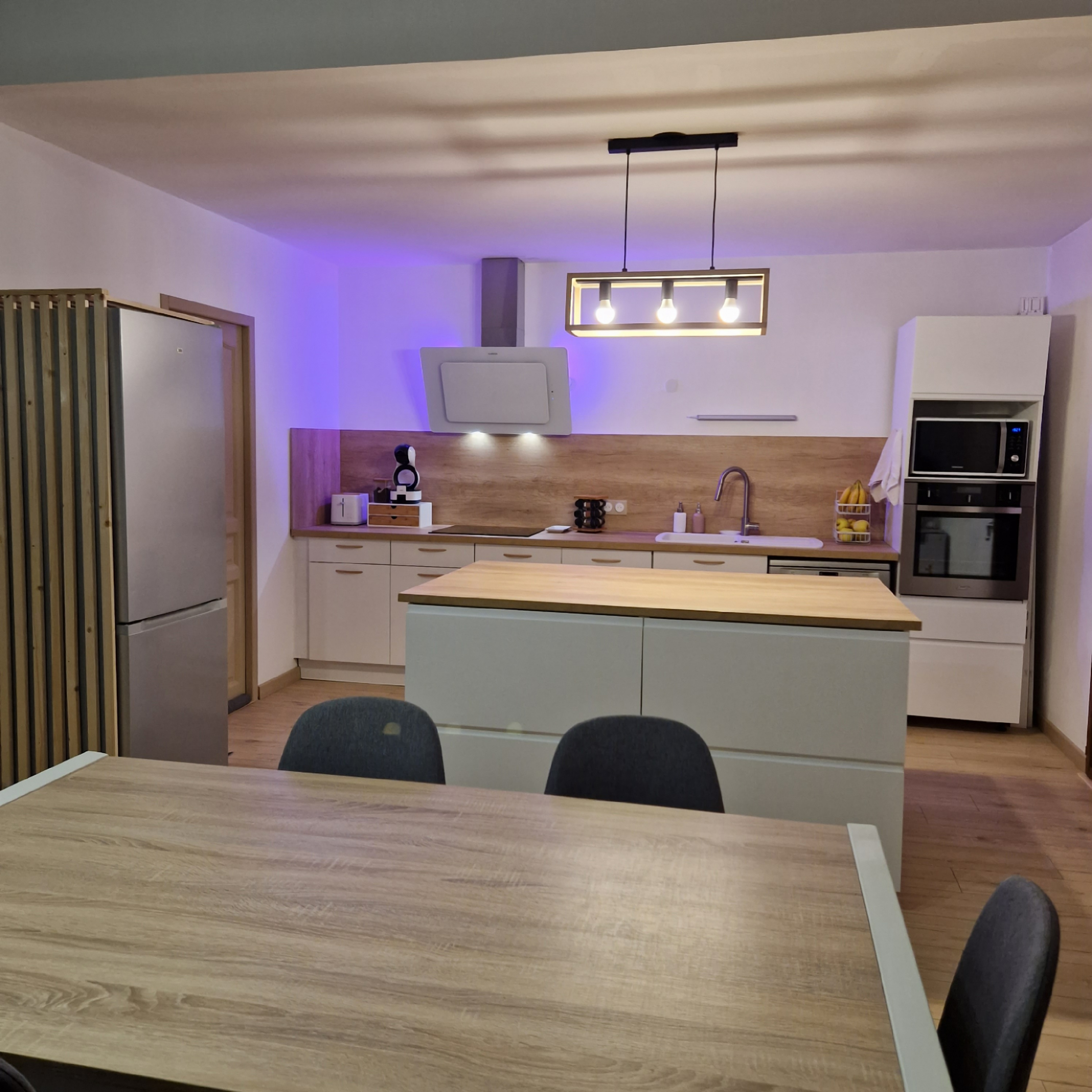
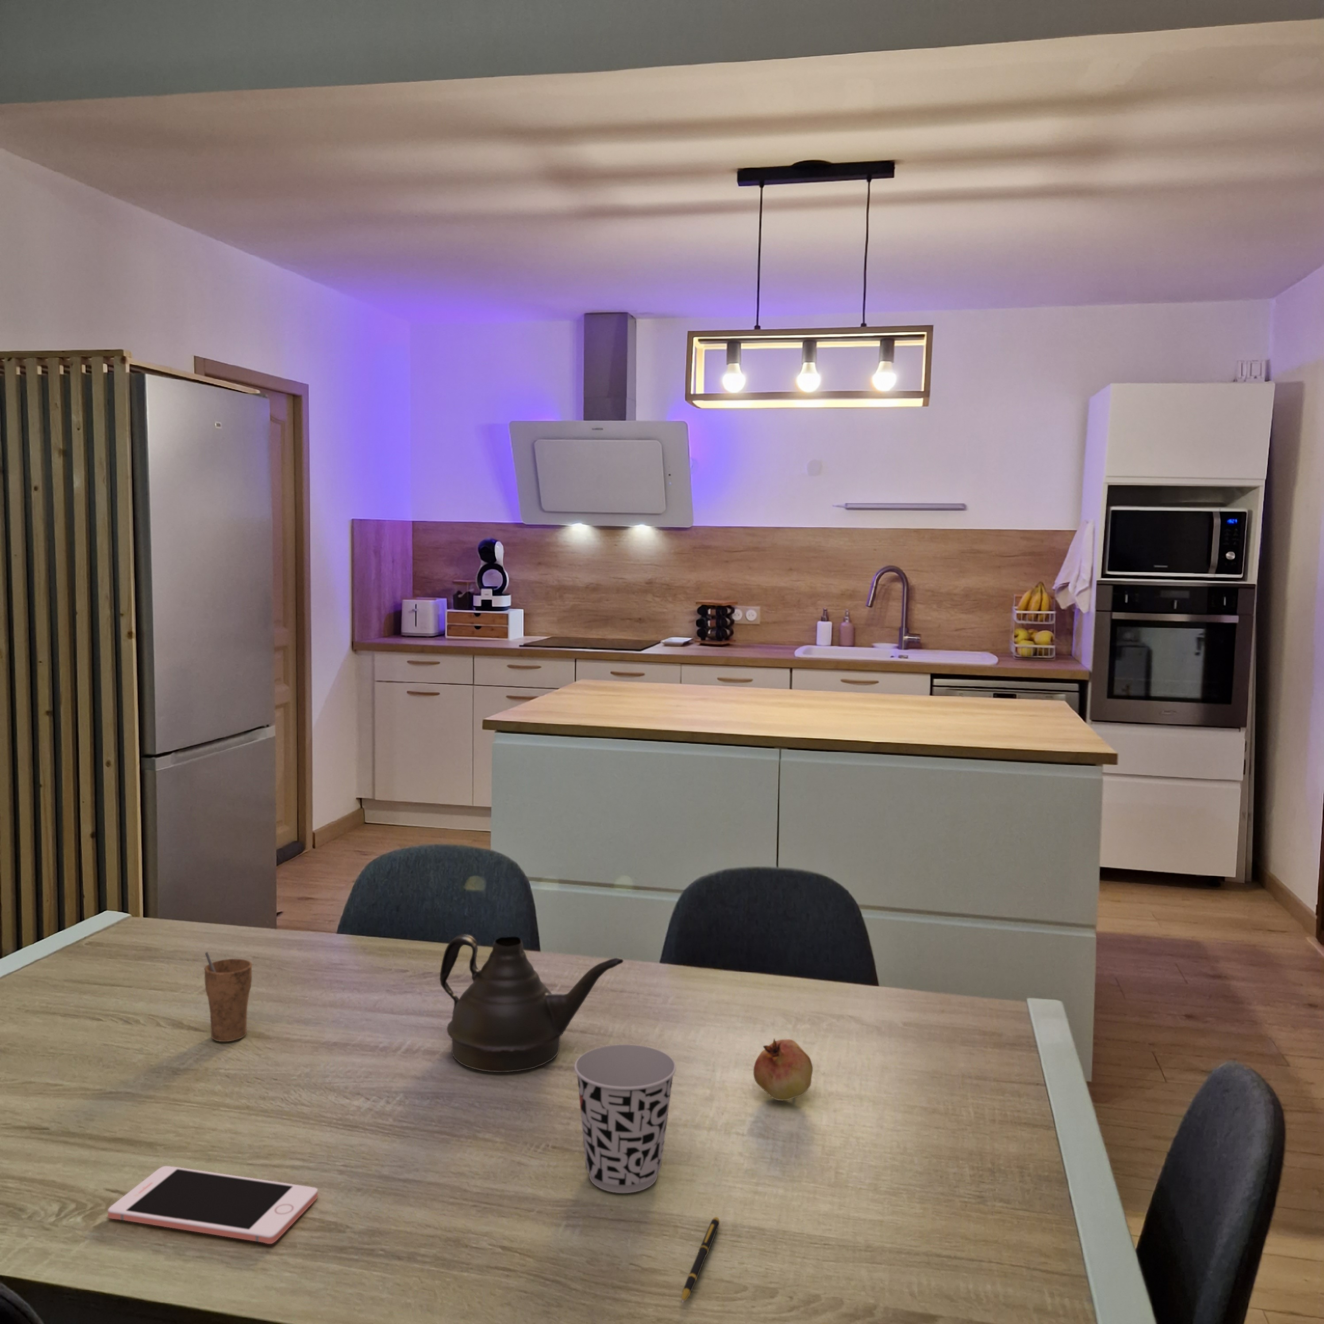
+ fruit [753,1038,814,1101]
+ cell phone [108,1165,318,1244]
+ cup [573,1044,677,1193]
+ cup [204,952,252,1043]
+ teapot [439,934,624,1073]
+ pen [681,1216,720,1303]
